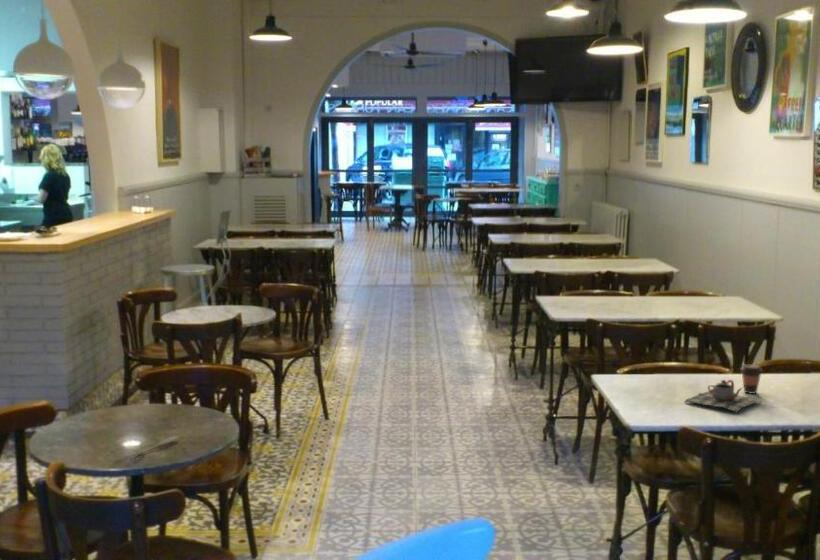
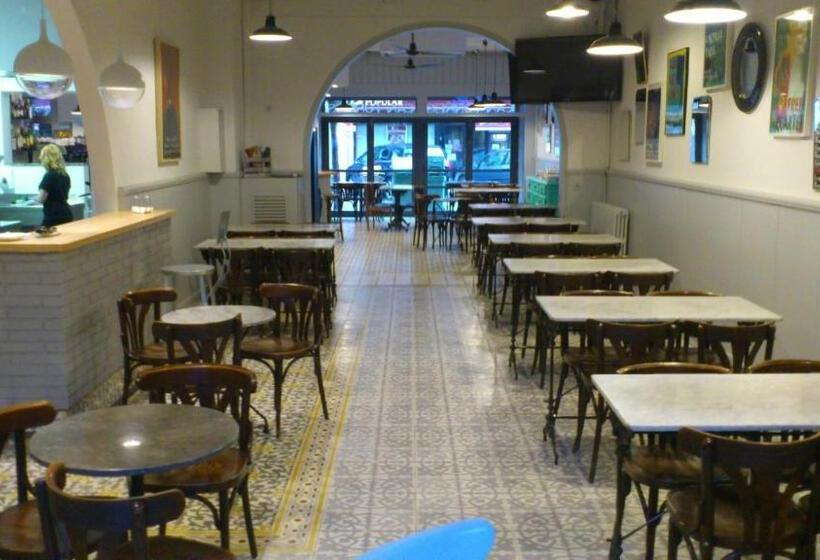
- spoon [130,436,179,454]
- teapot [683,379,761,414]
- coffee cup [740,363,764,395]
